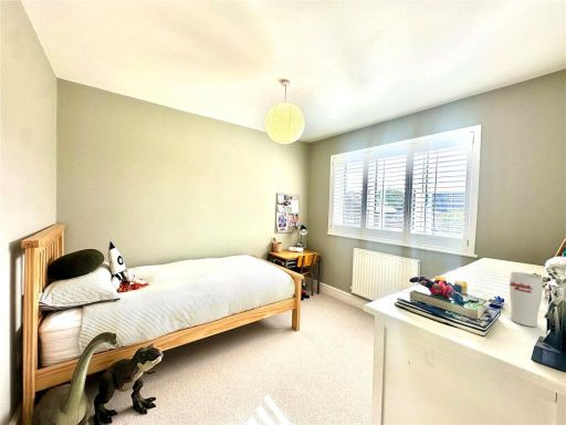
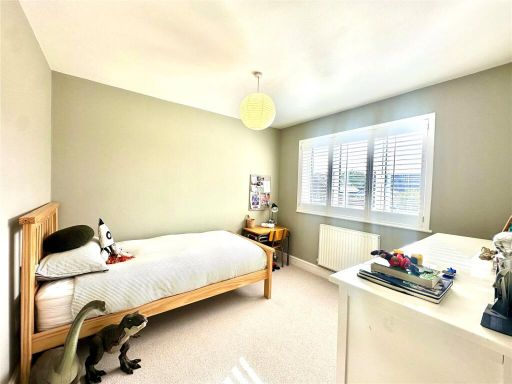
- cup [509,271,544,328]
